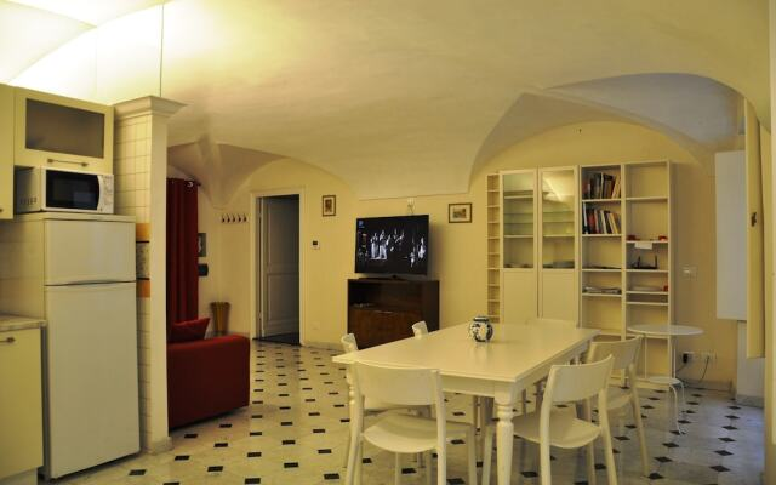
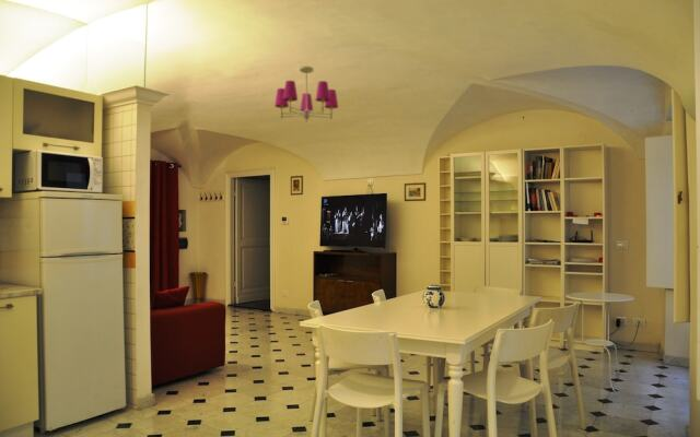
+ chandelier [273,66,339,123]
